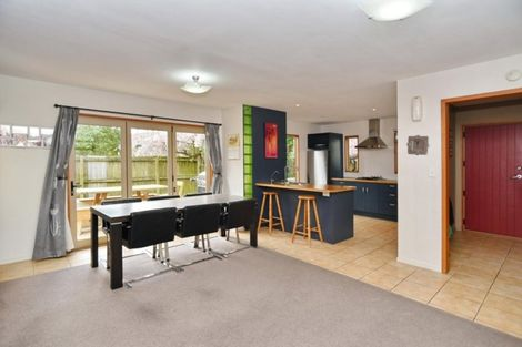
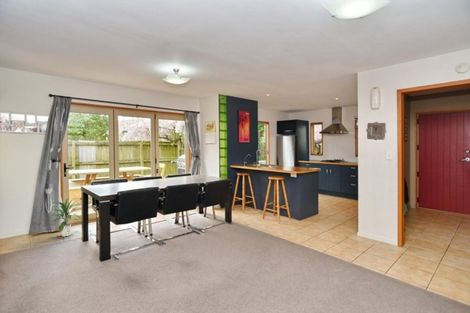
+ indoor plant [48,196,82,238]
